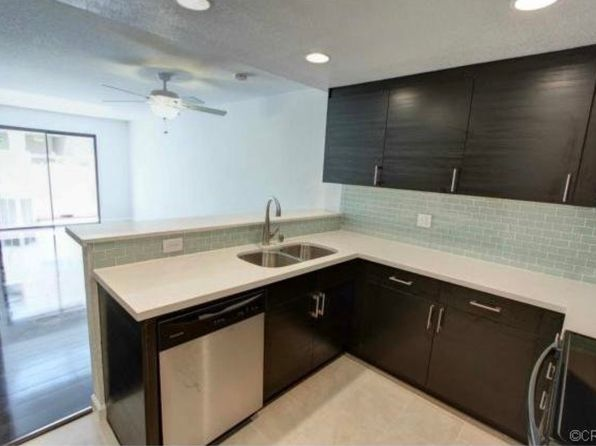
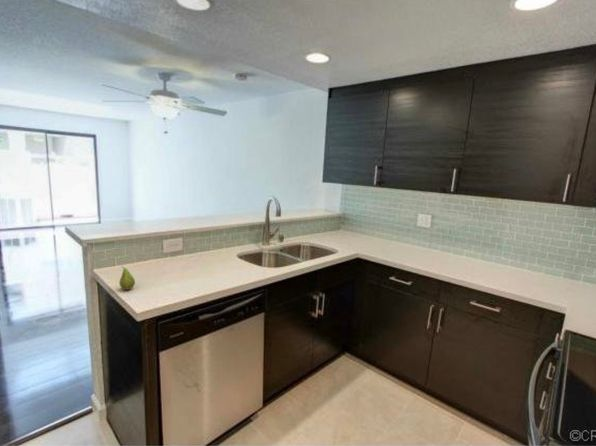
+ fruit [118,265,136,291]
